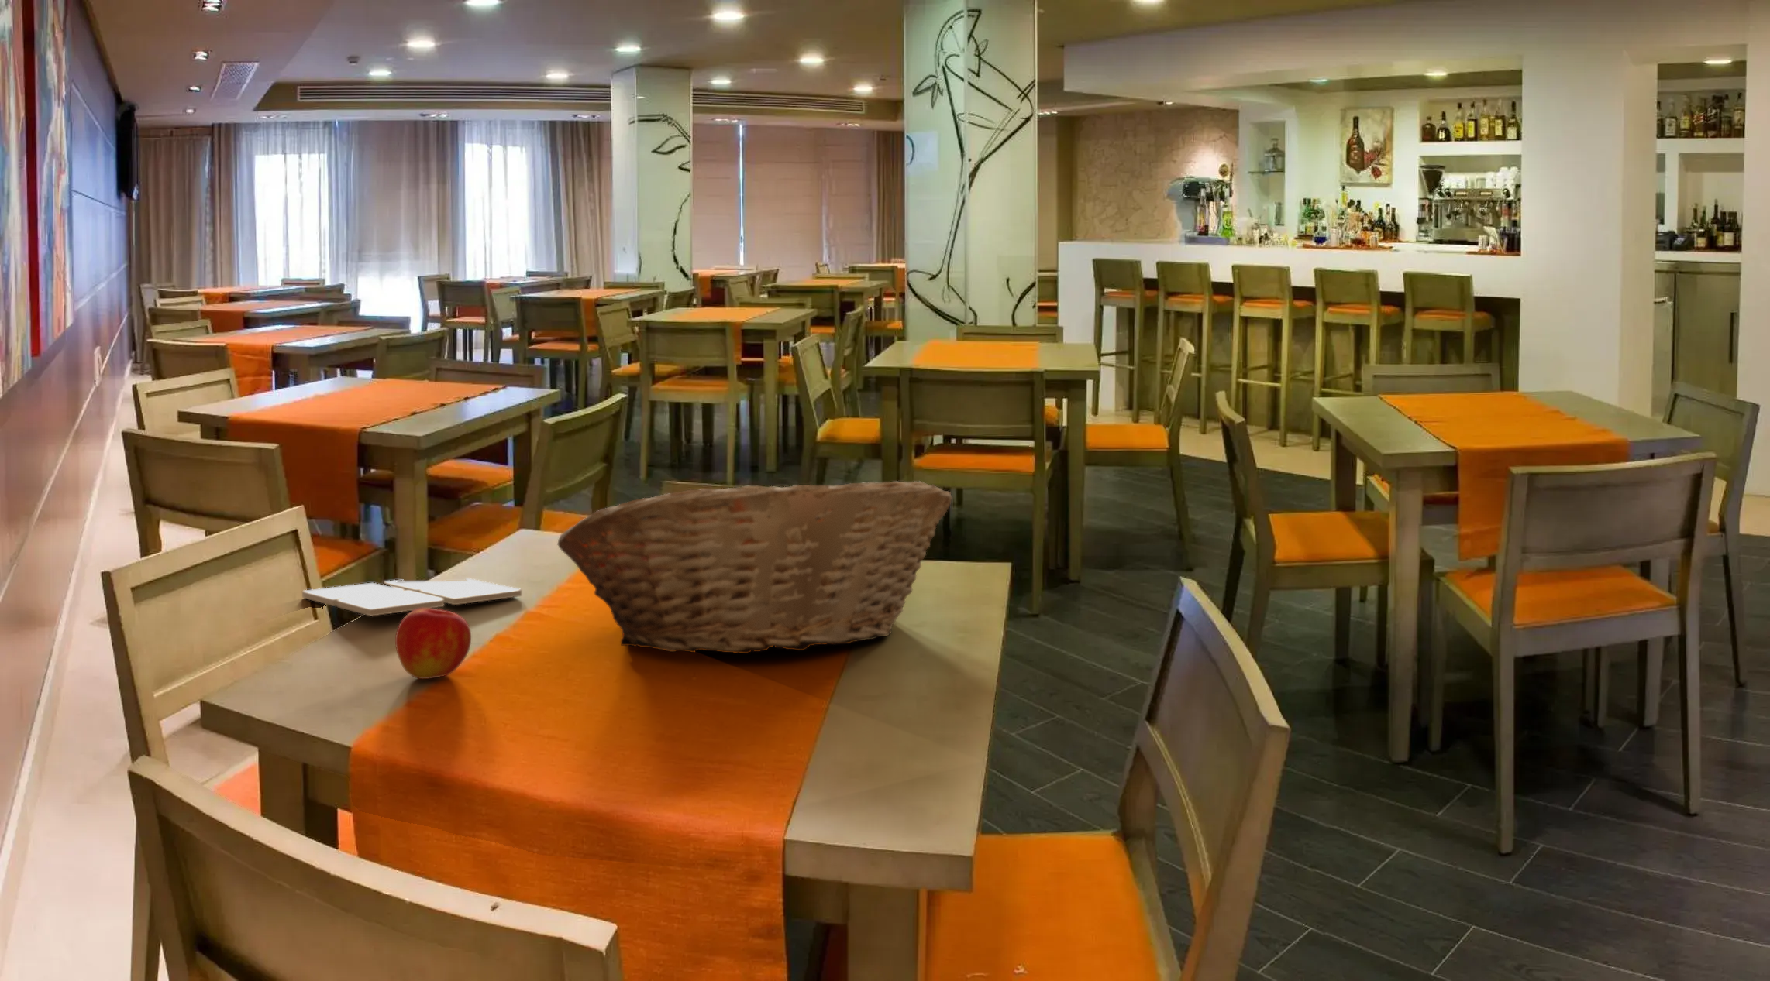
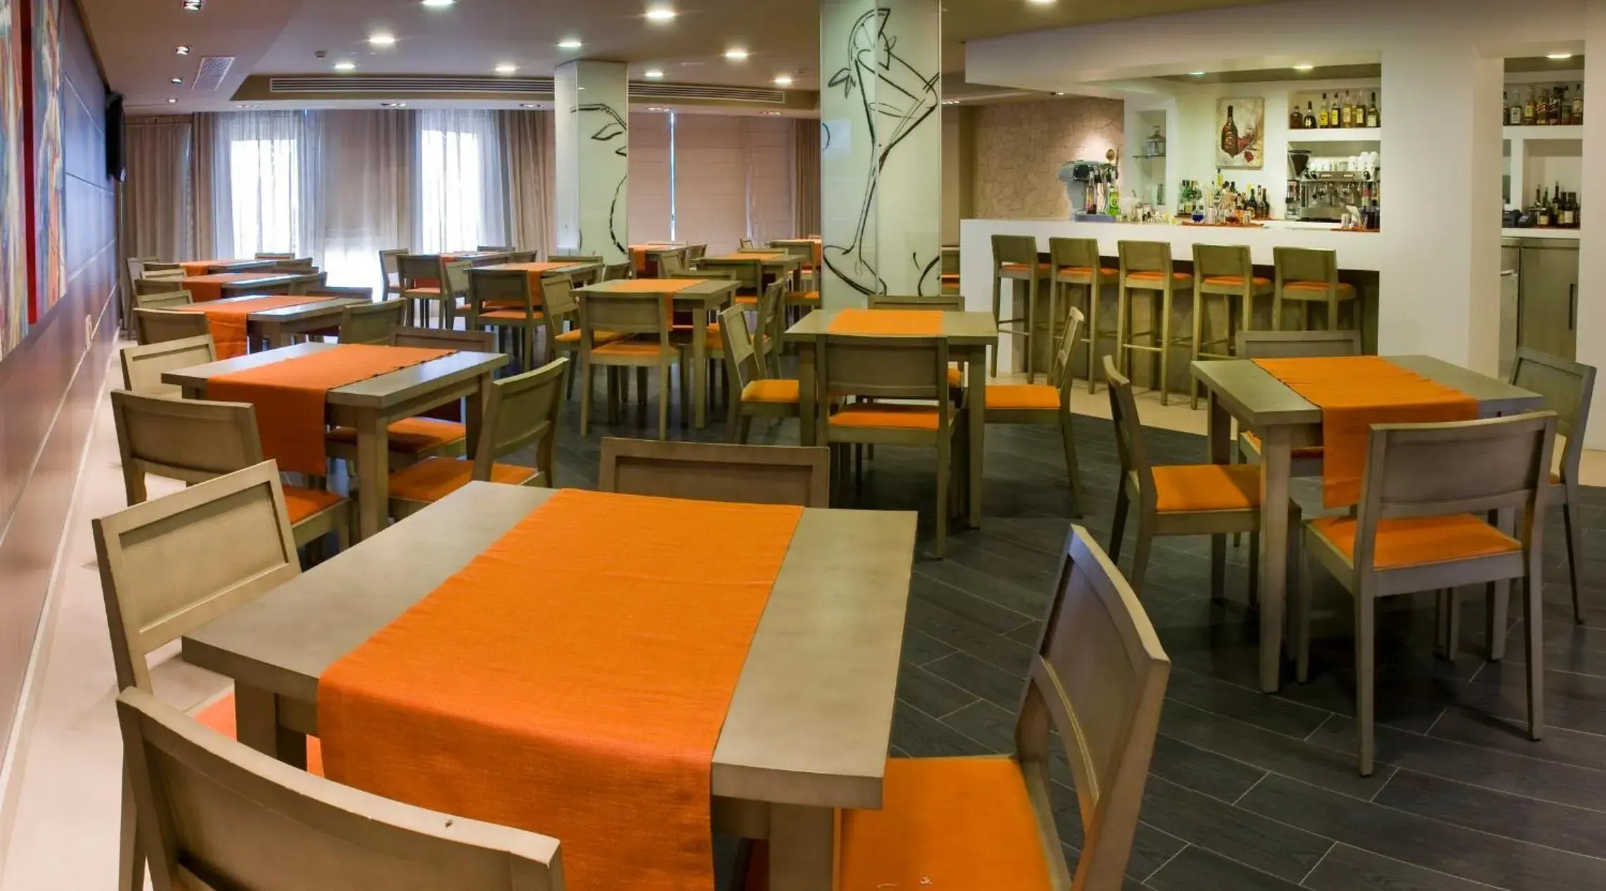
- fruit basket [556,480,953,655]
- apple [394,608,472,680]
- drink coaster [301,577,522,617]
